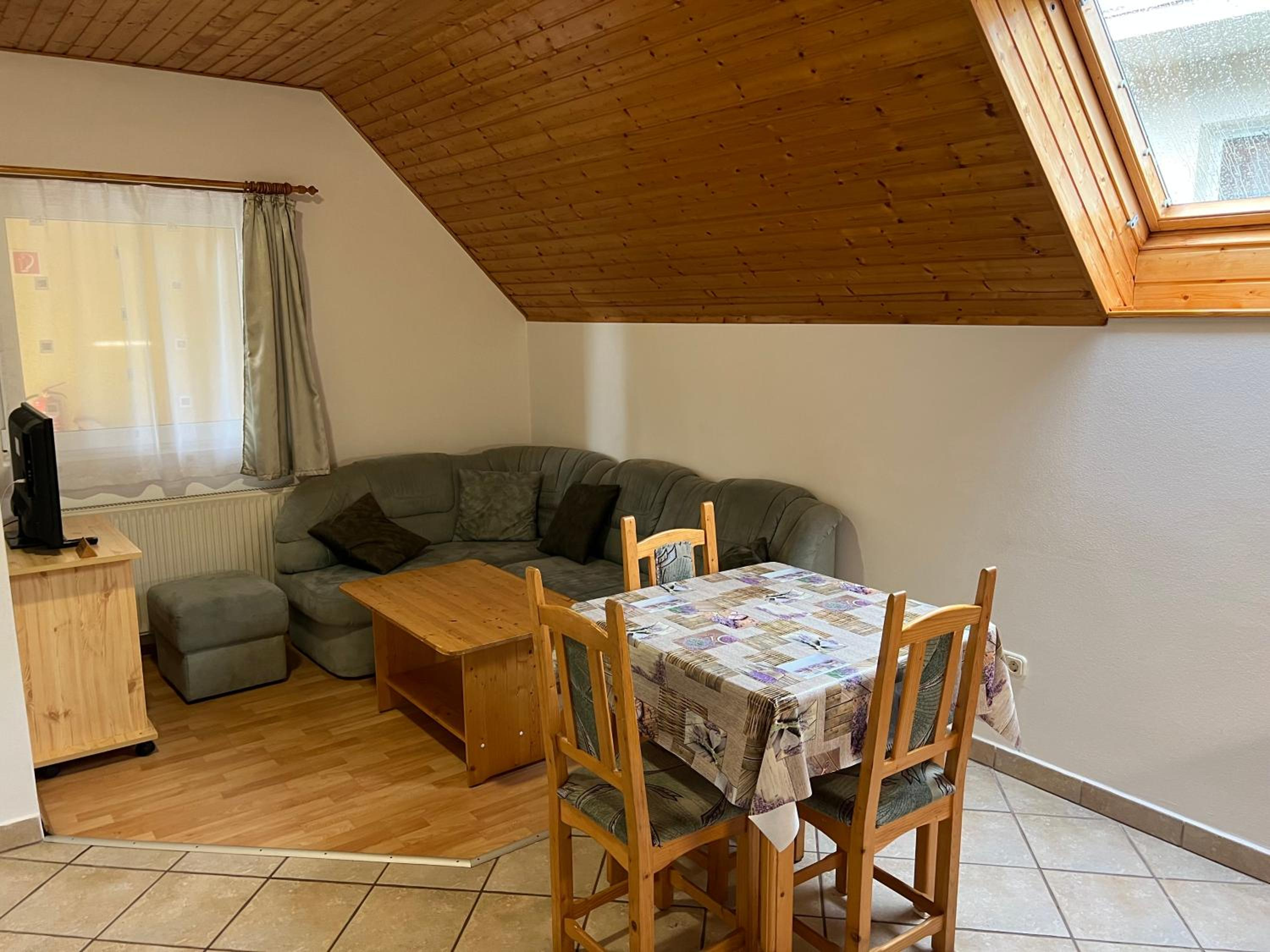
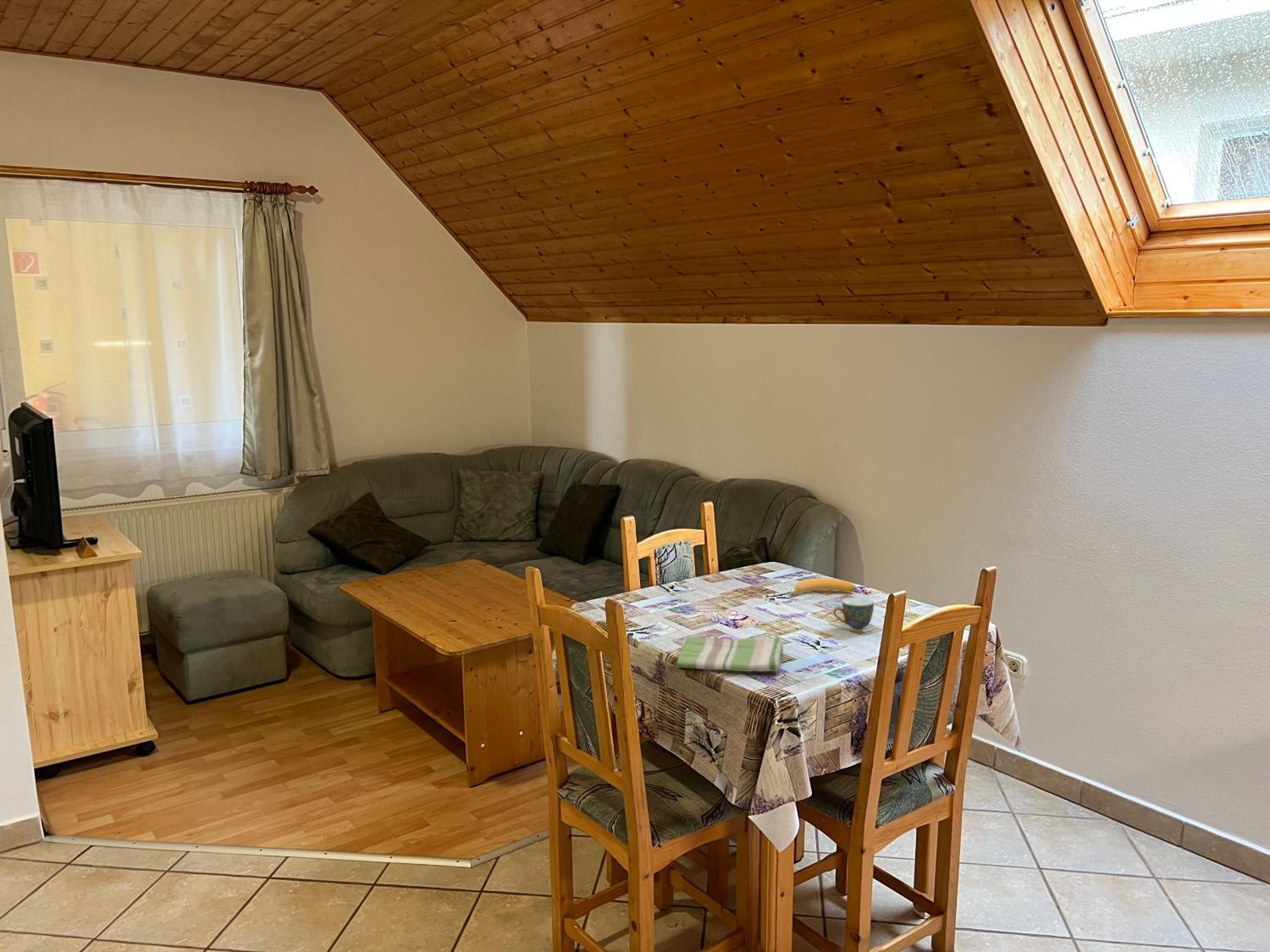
+ banana [790,578,857,597]
+ teacup [833,594,875,632]
+ dish towel [676,637,784,672]
